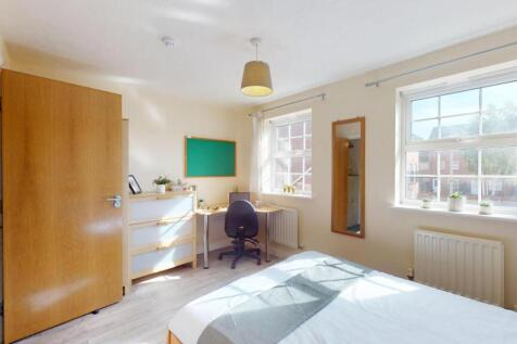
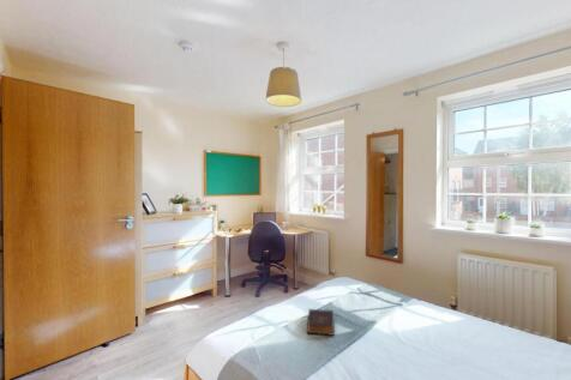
+ book [306,308,336,337]
